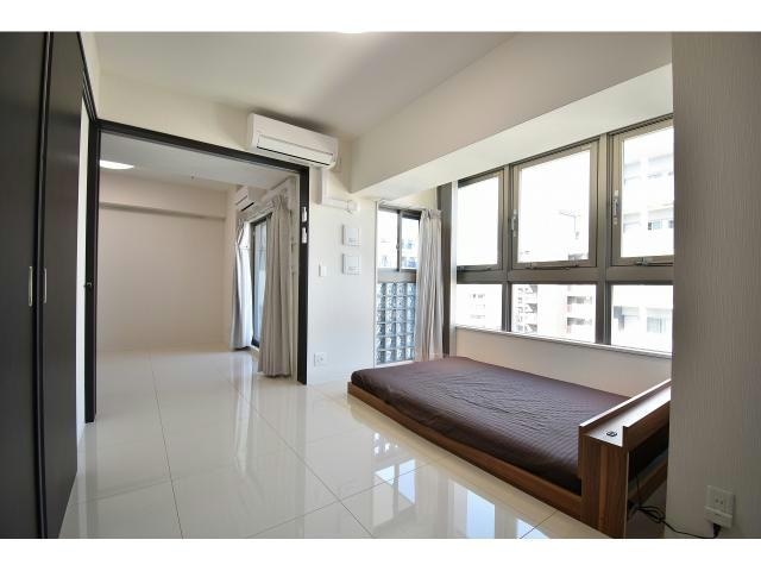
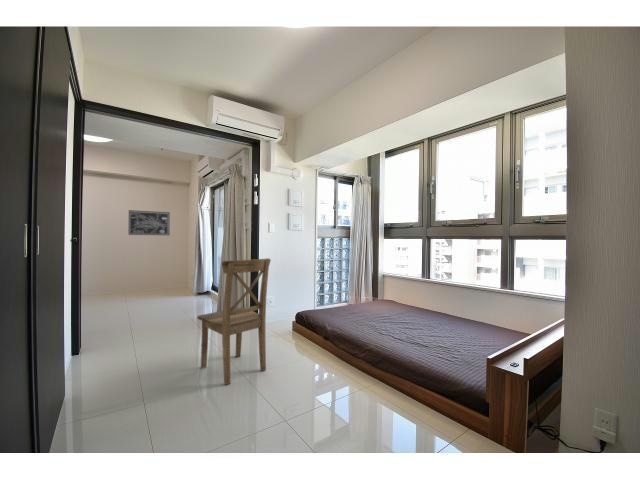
+ wall art [128,209,171,236]
+ dining chair [196,257,272,386]
